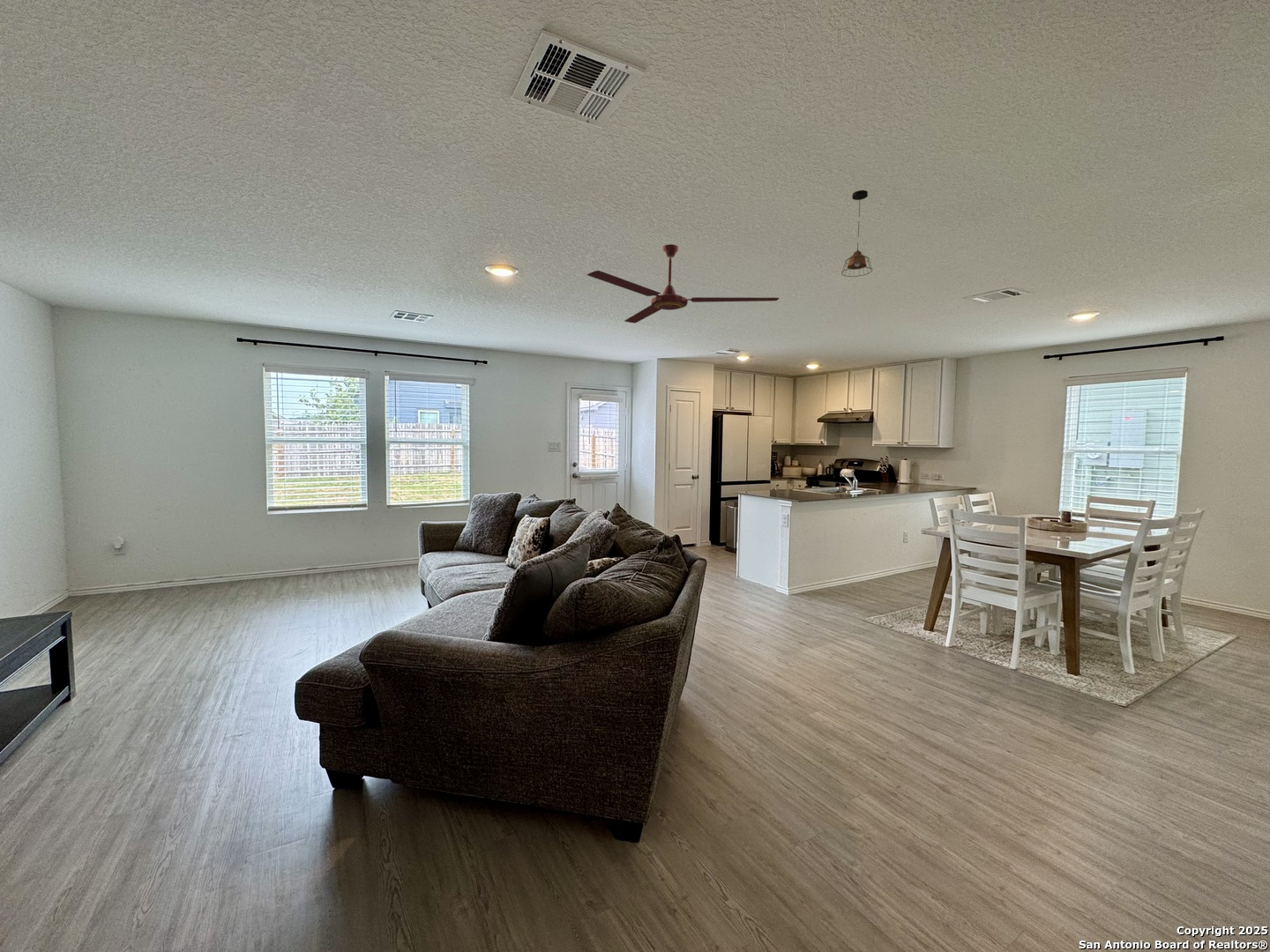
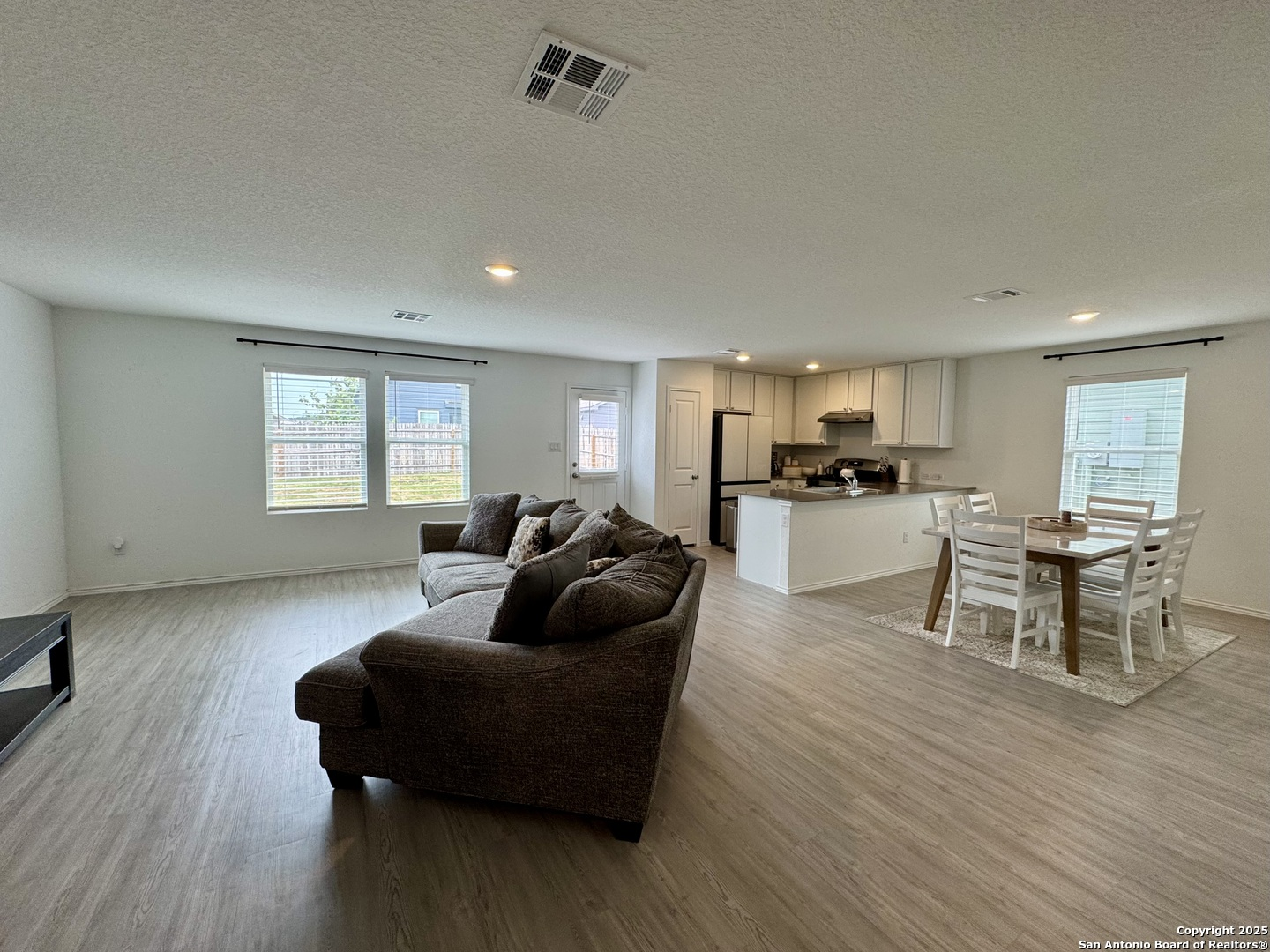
- pendant light [840,190,873,278]
- ceiling fan [586,243,780,324]
